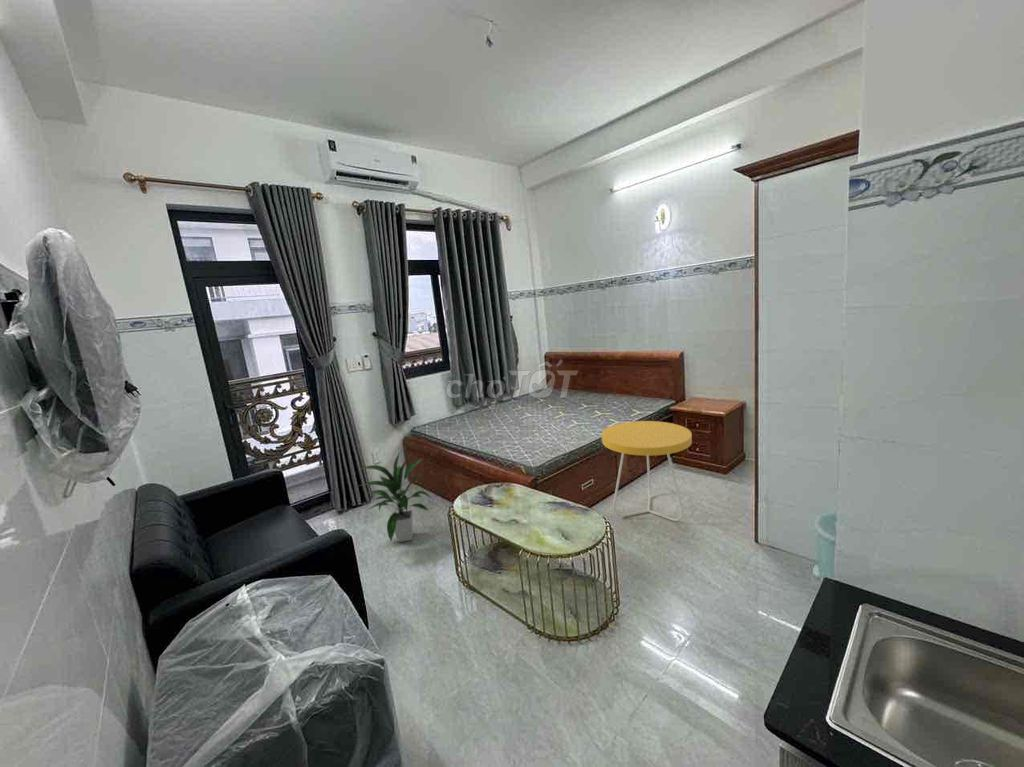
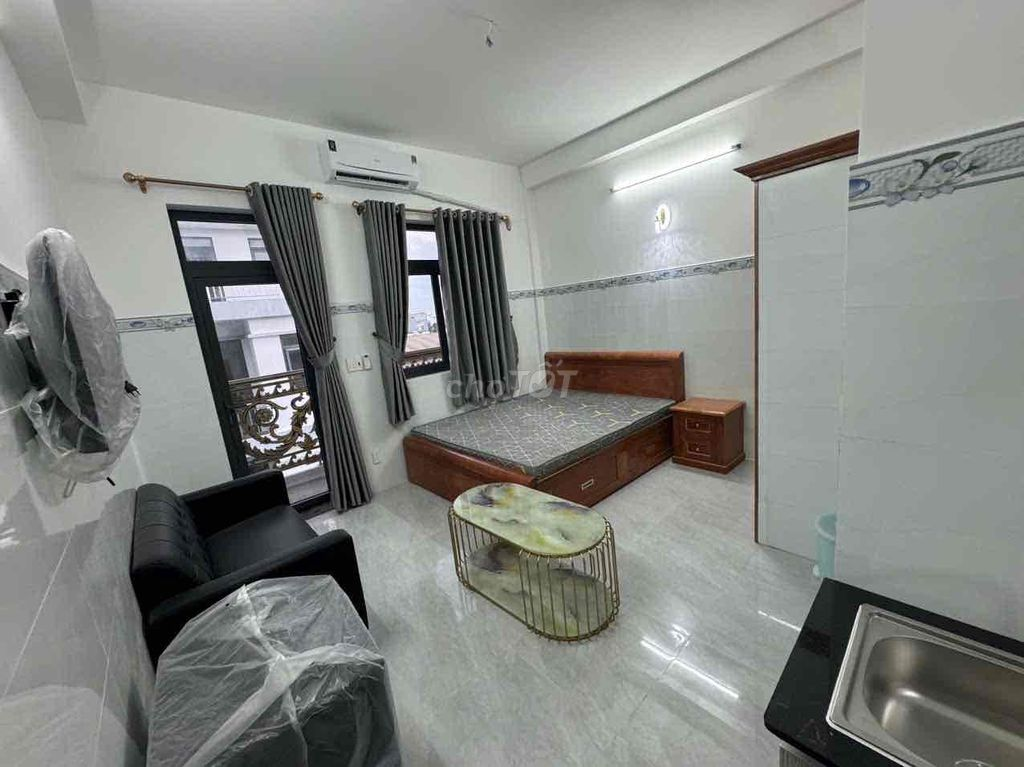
- side table [601,420,693,522]
- indoor plant [358,451,434,543]
